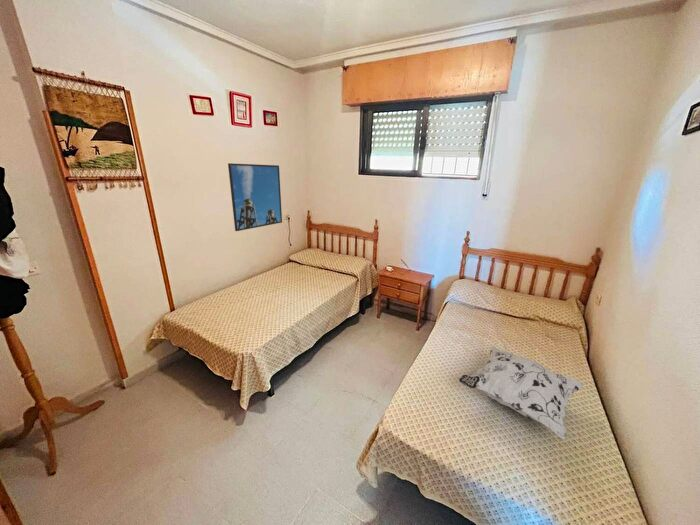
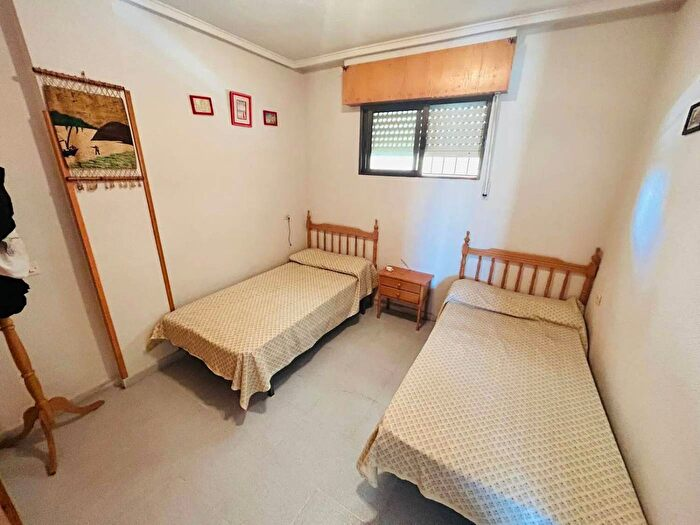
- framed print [227,162,283,232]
- decorative pillow [458,345,584,440]
